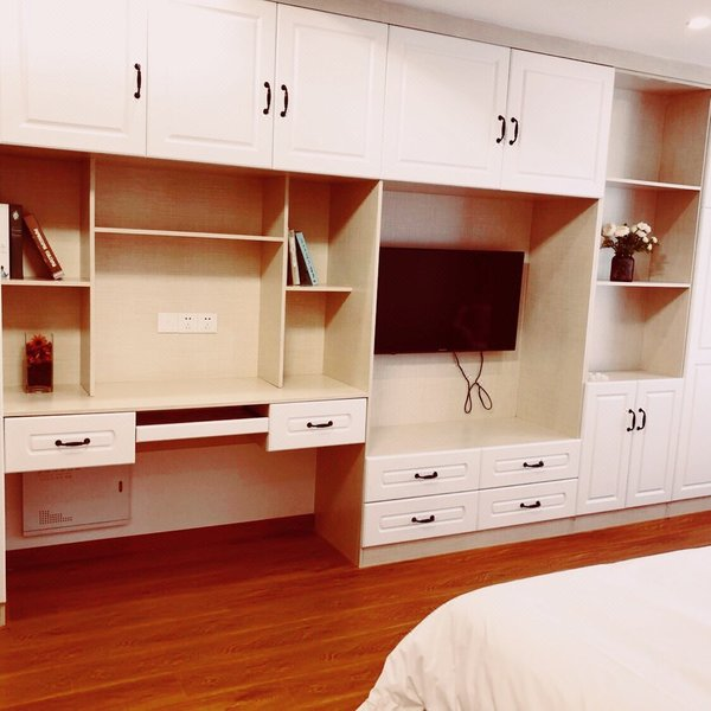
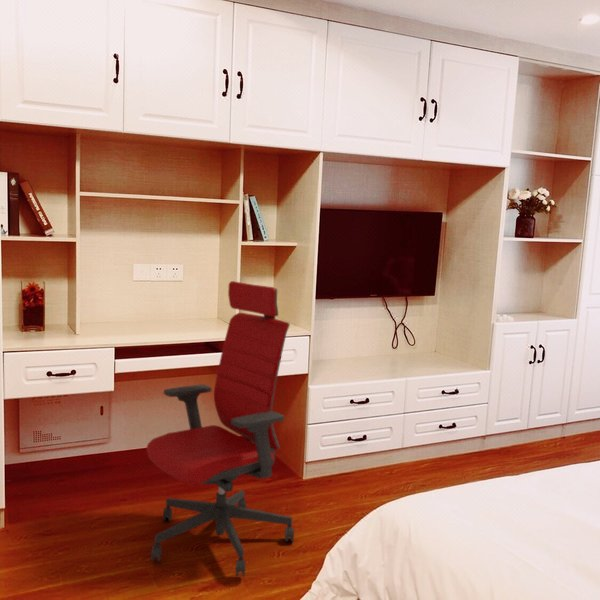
+ office chair [145,280,295,577]
